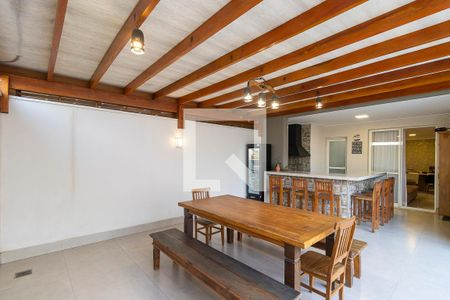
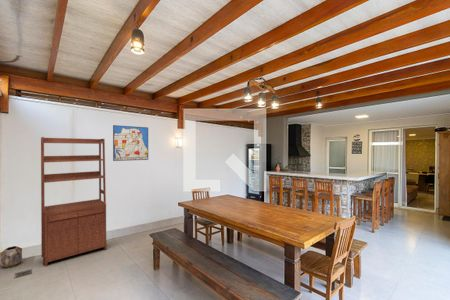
+ wall art [112,124,149,162]
+ planter [0,245,23,268]
+ bookshelf [40,136,108,268]
